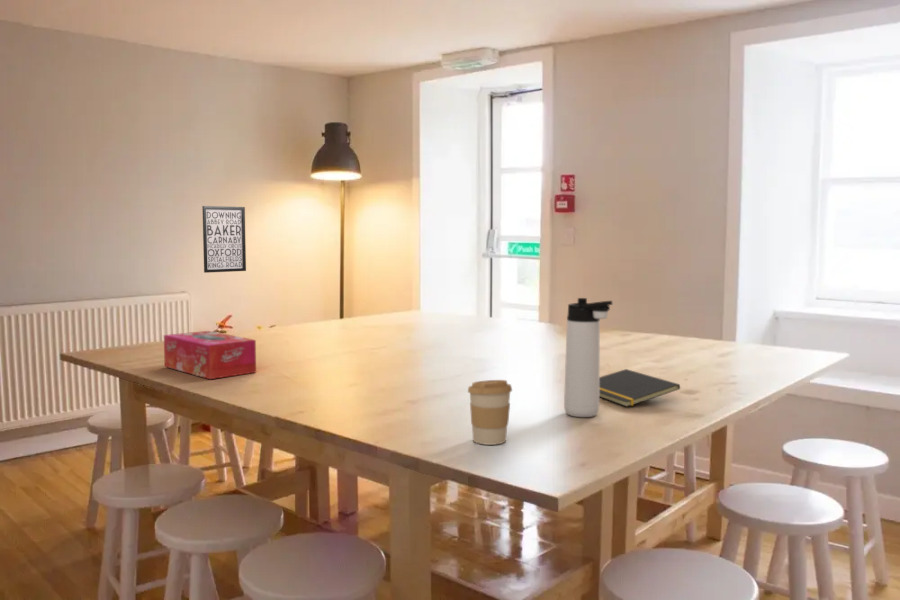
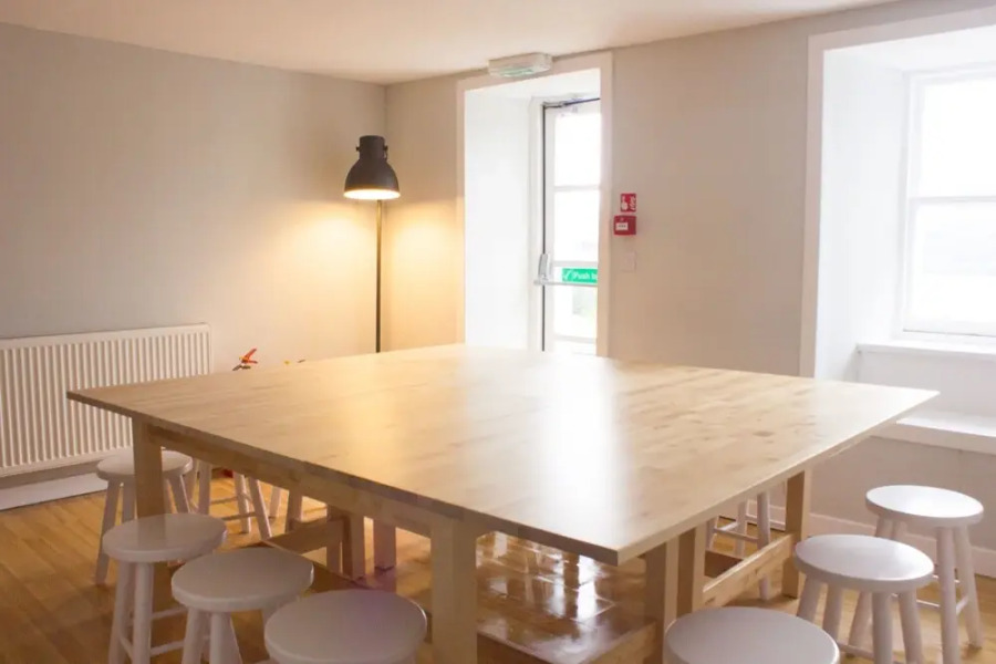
- tissue box [163,330,257,380]
- notepad [599,368,681,408]
- wall art [201,205,247,274]
- coffee cup [467,379,513,446]
- thermos bottle [563,297,614,418]
